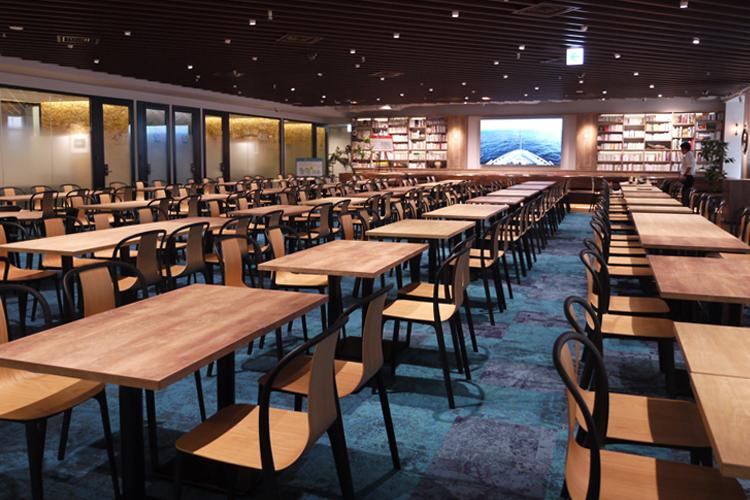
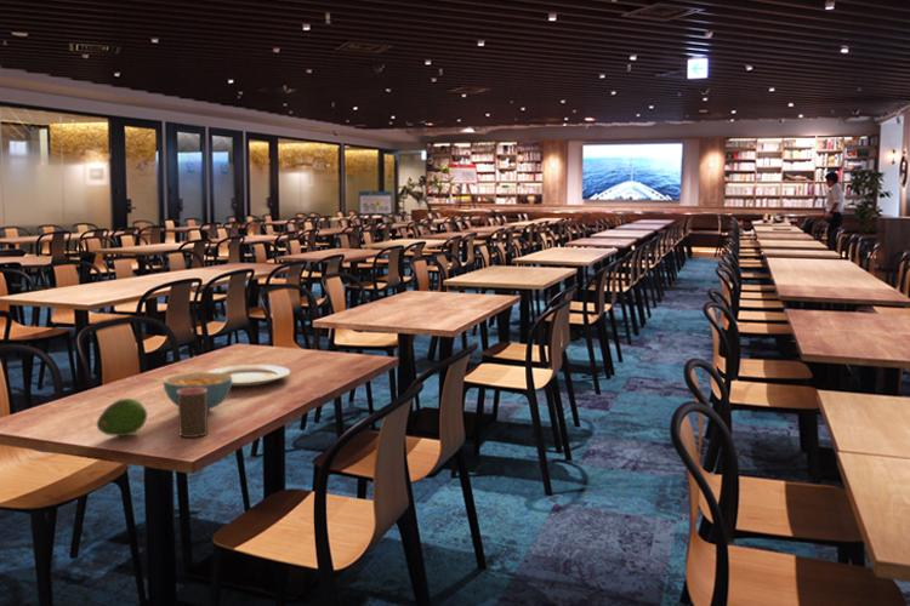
+ fruit [96,398,148,438]
+ chinaware [207,364,291,388]
+ cup [177,388,209,439]
+ cereal bowl [163,371,233,412]
